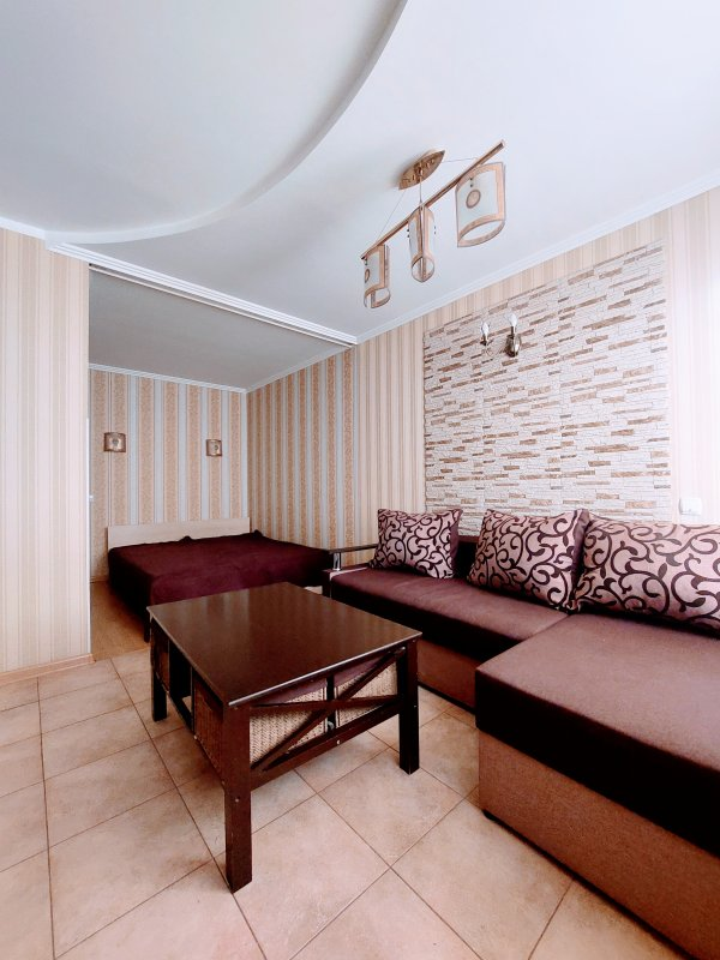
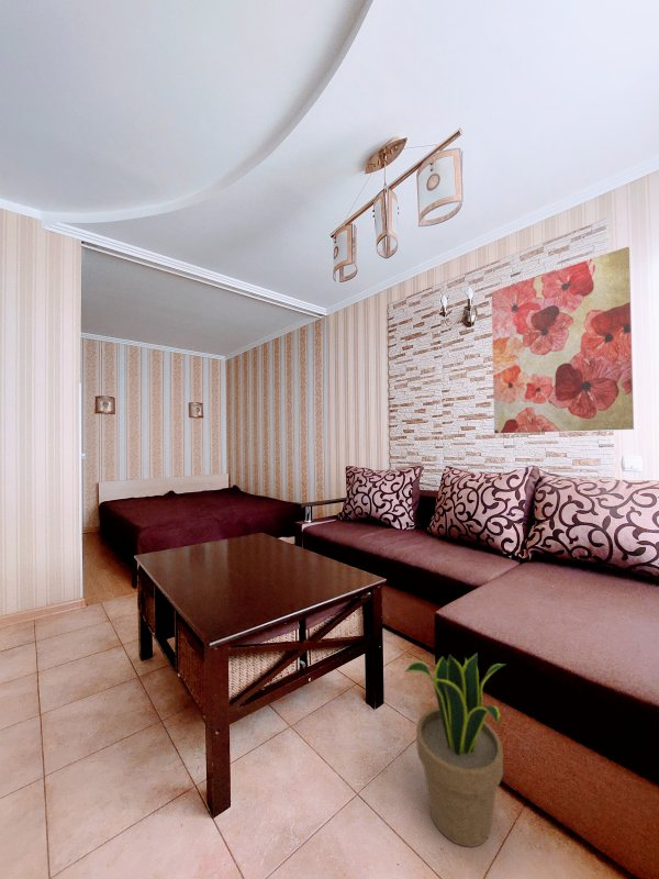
+ potted plant [404,653,507,848]
+ wall art [491,246,635,434]
